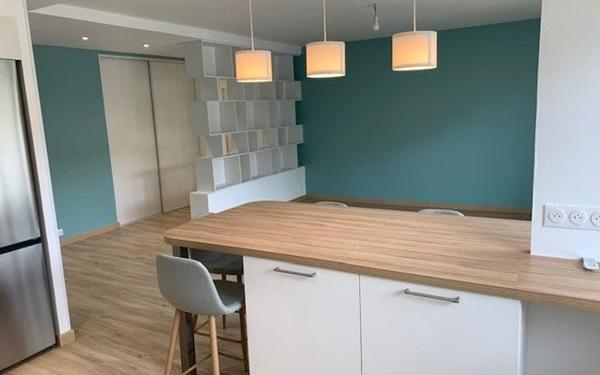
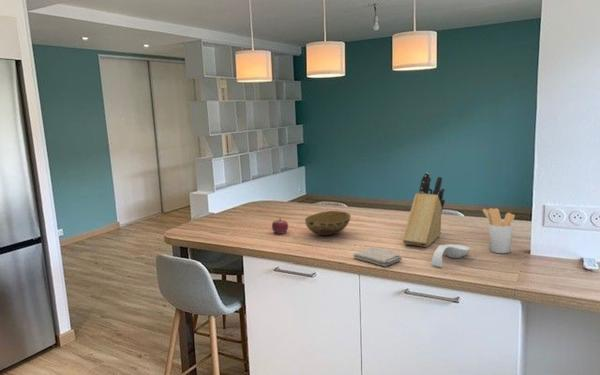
+ utensil holder [482,207,516,254]
+ knife block [402,172,446,248]
+ fruit [271,216,289,235]
+ washcloth [352,246,403,268]
+ spoon rest [430,243,471,268]
+ bowl [304,210,352,236]
